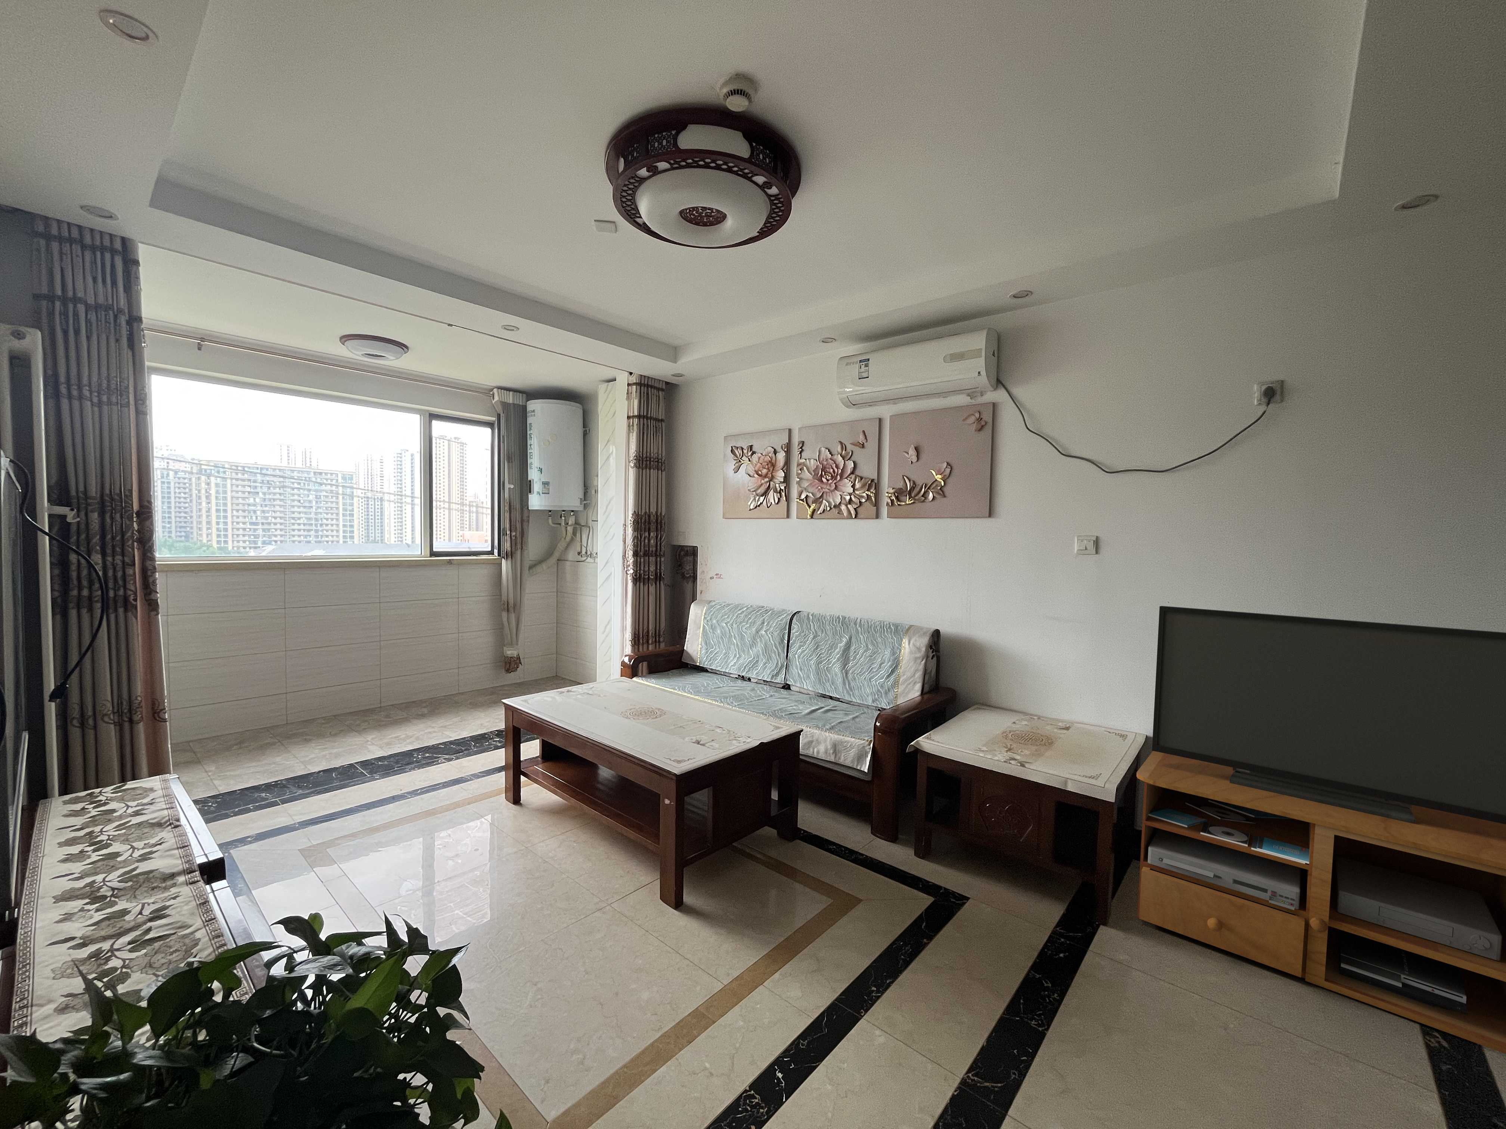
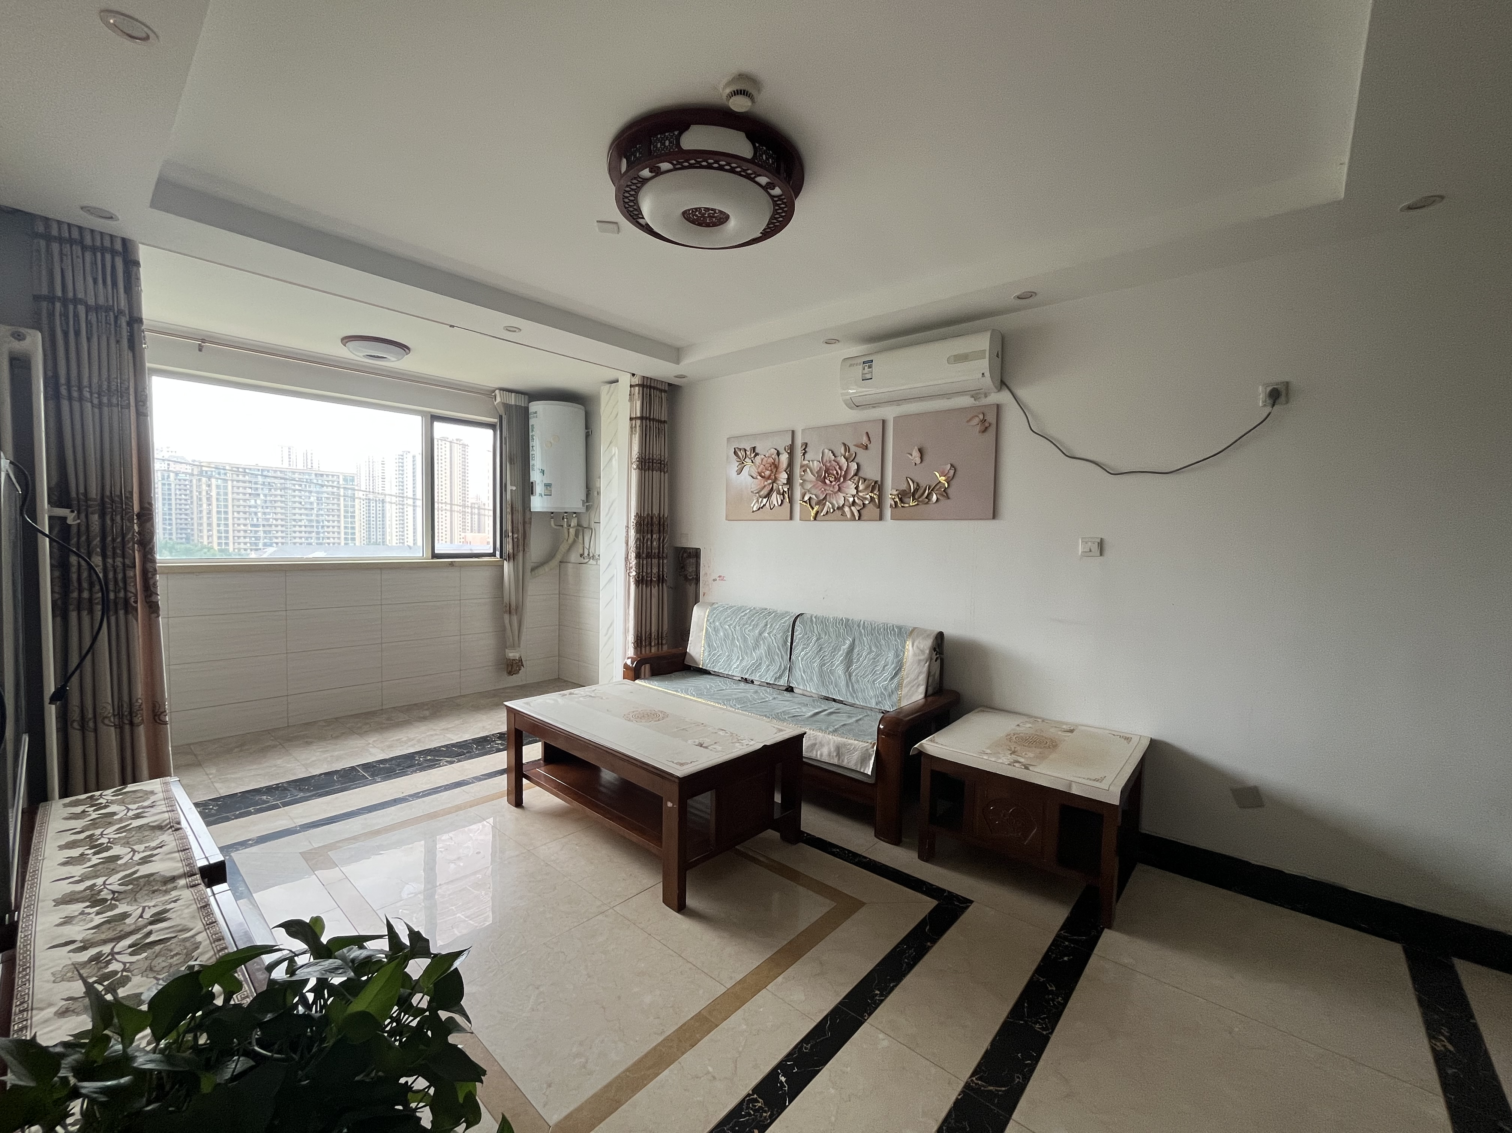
- tv stand [1136,606,1506,1054]
